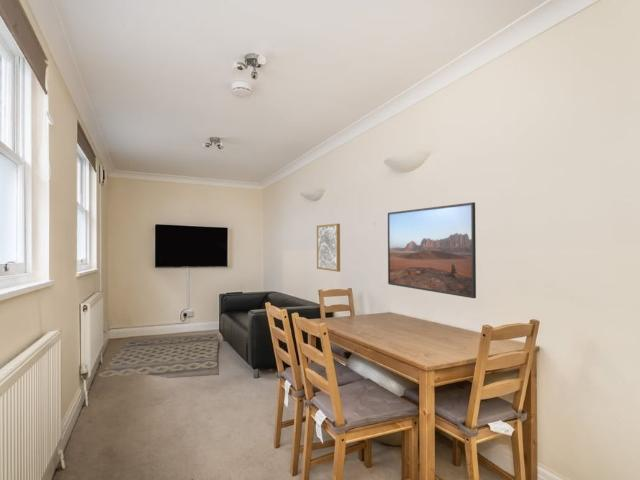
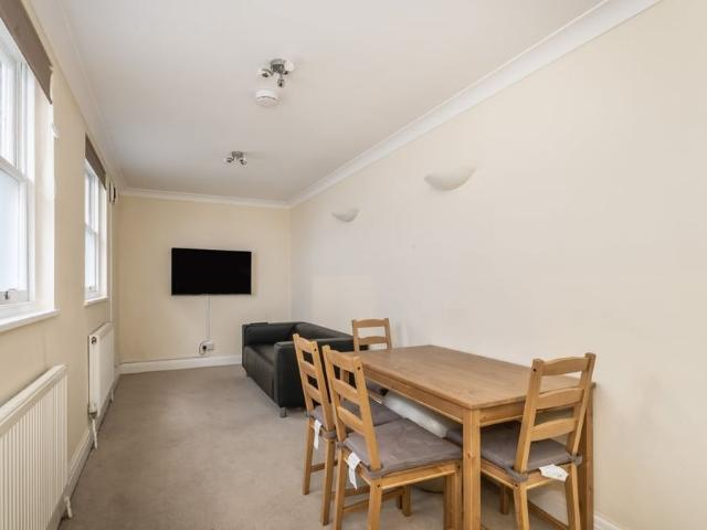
- rug [97,333,220,379]
- wall art [316,223,341,273]
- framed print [387,201,477,299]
